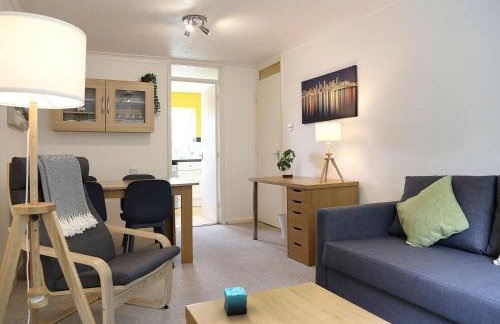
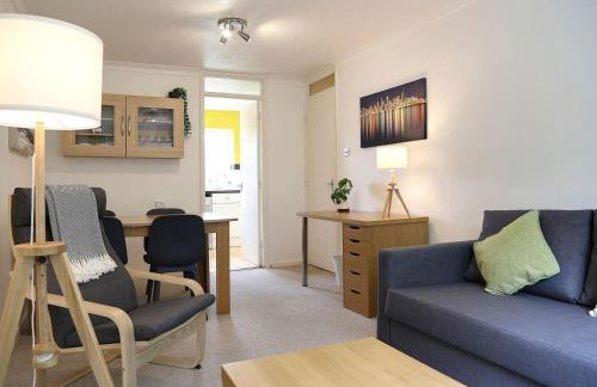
- candle [223,281,248,316]
